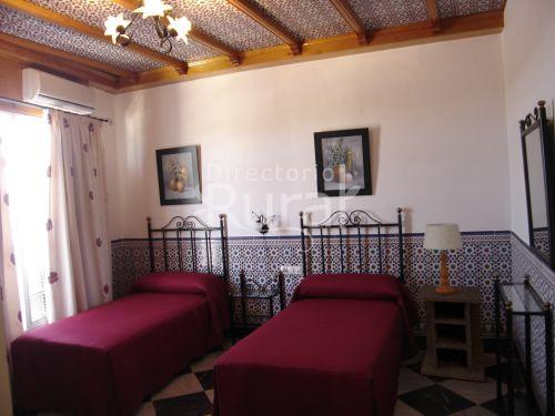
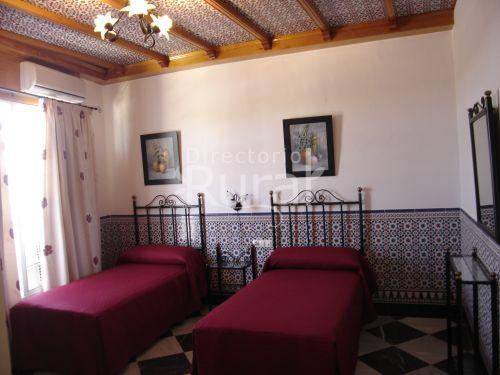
- nightstand [415,284,485,383]
- table lamp [422,222,464,294]
